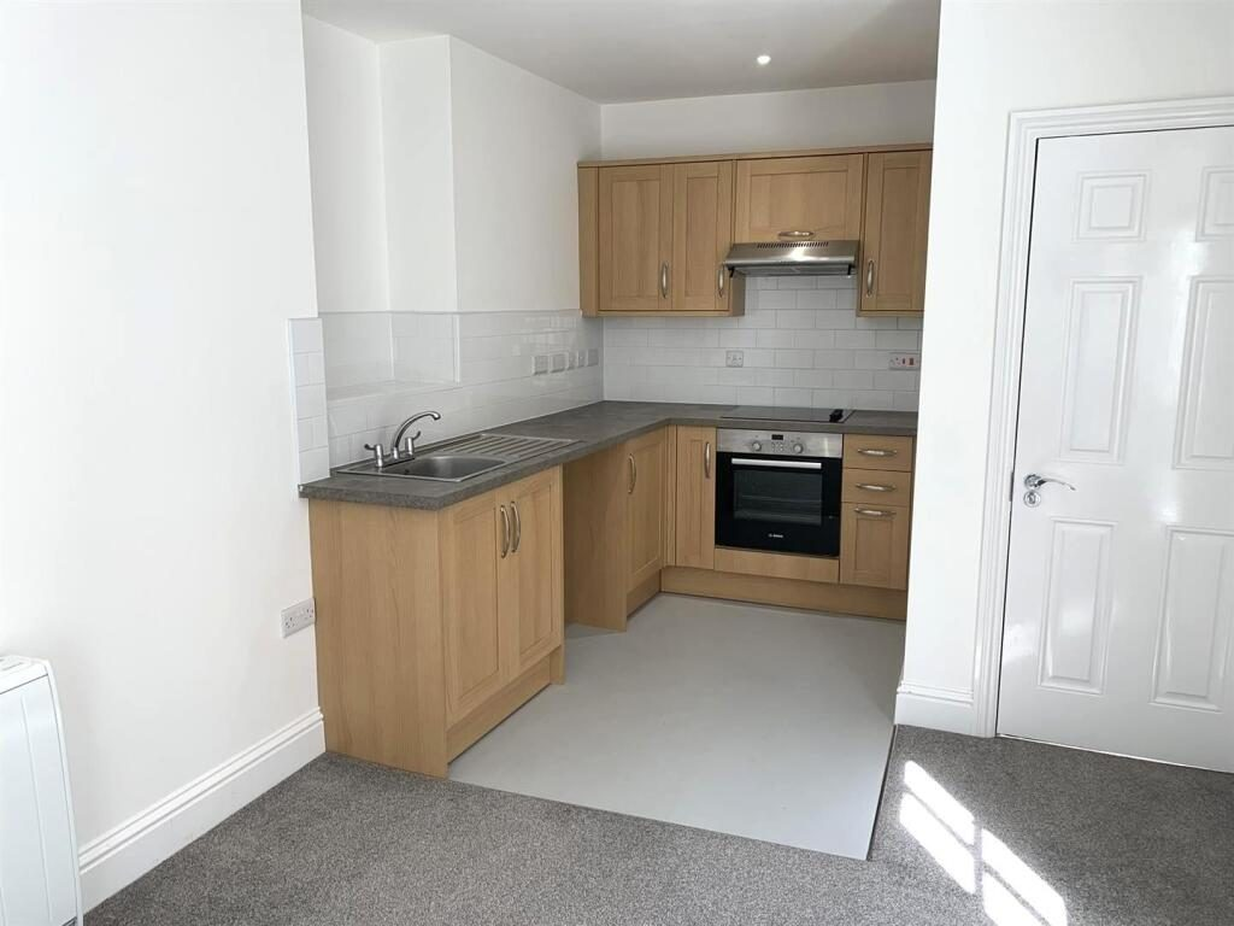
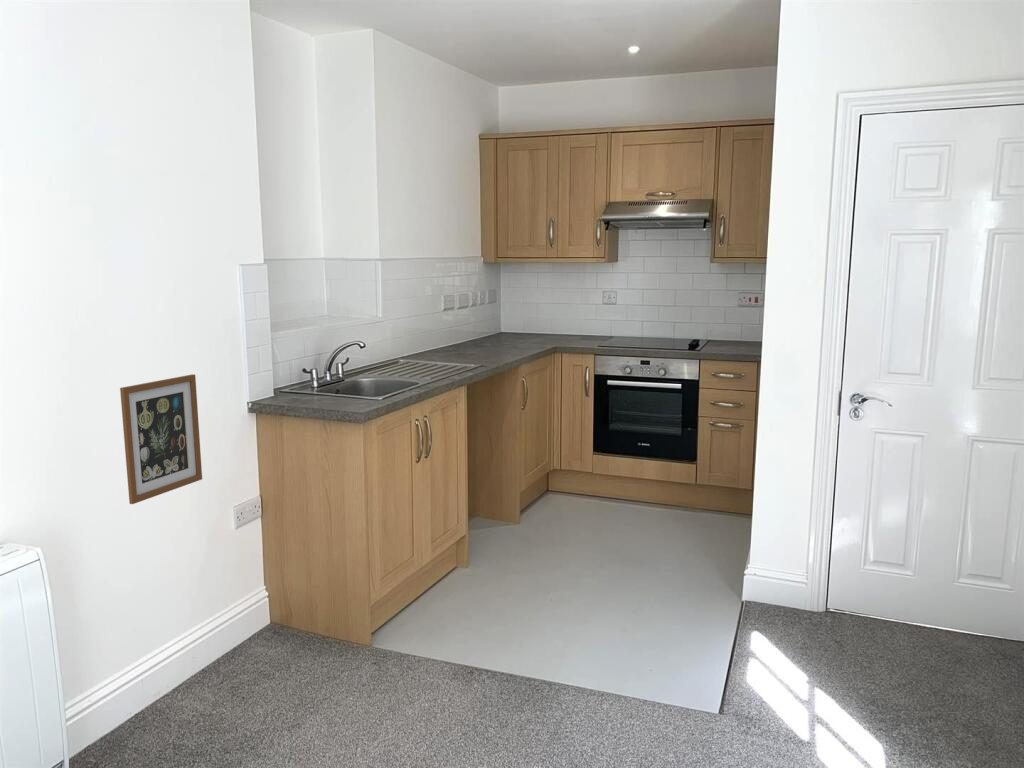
+ wall art [119,373,203,505]
